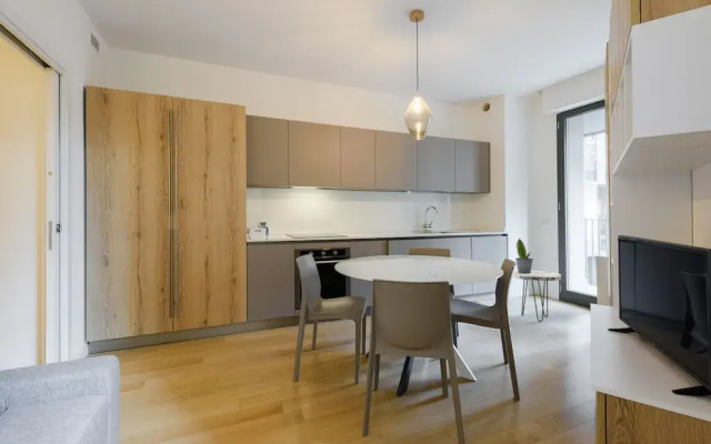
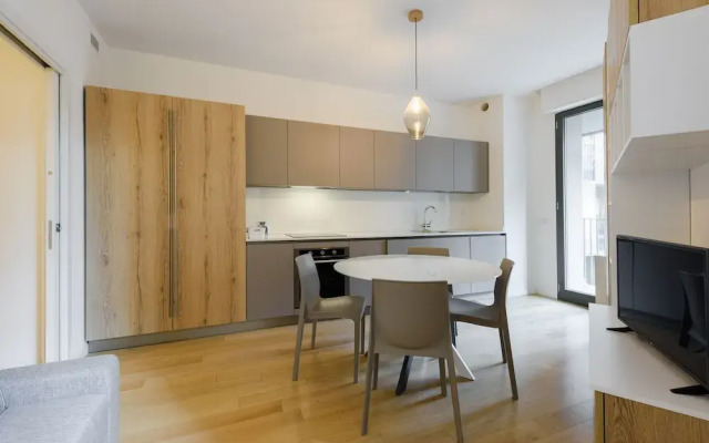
- side table [511,270,562,323]
- potted plant [514,238,534,274]
